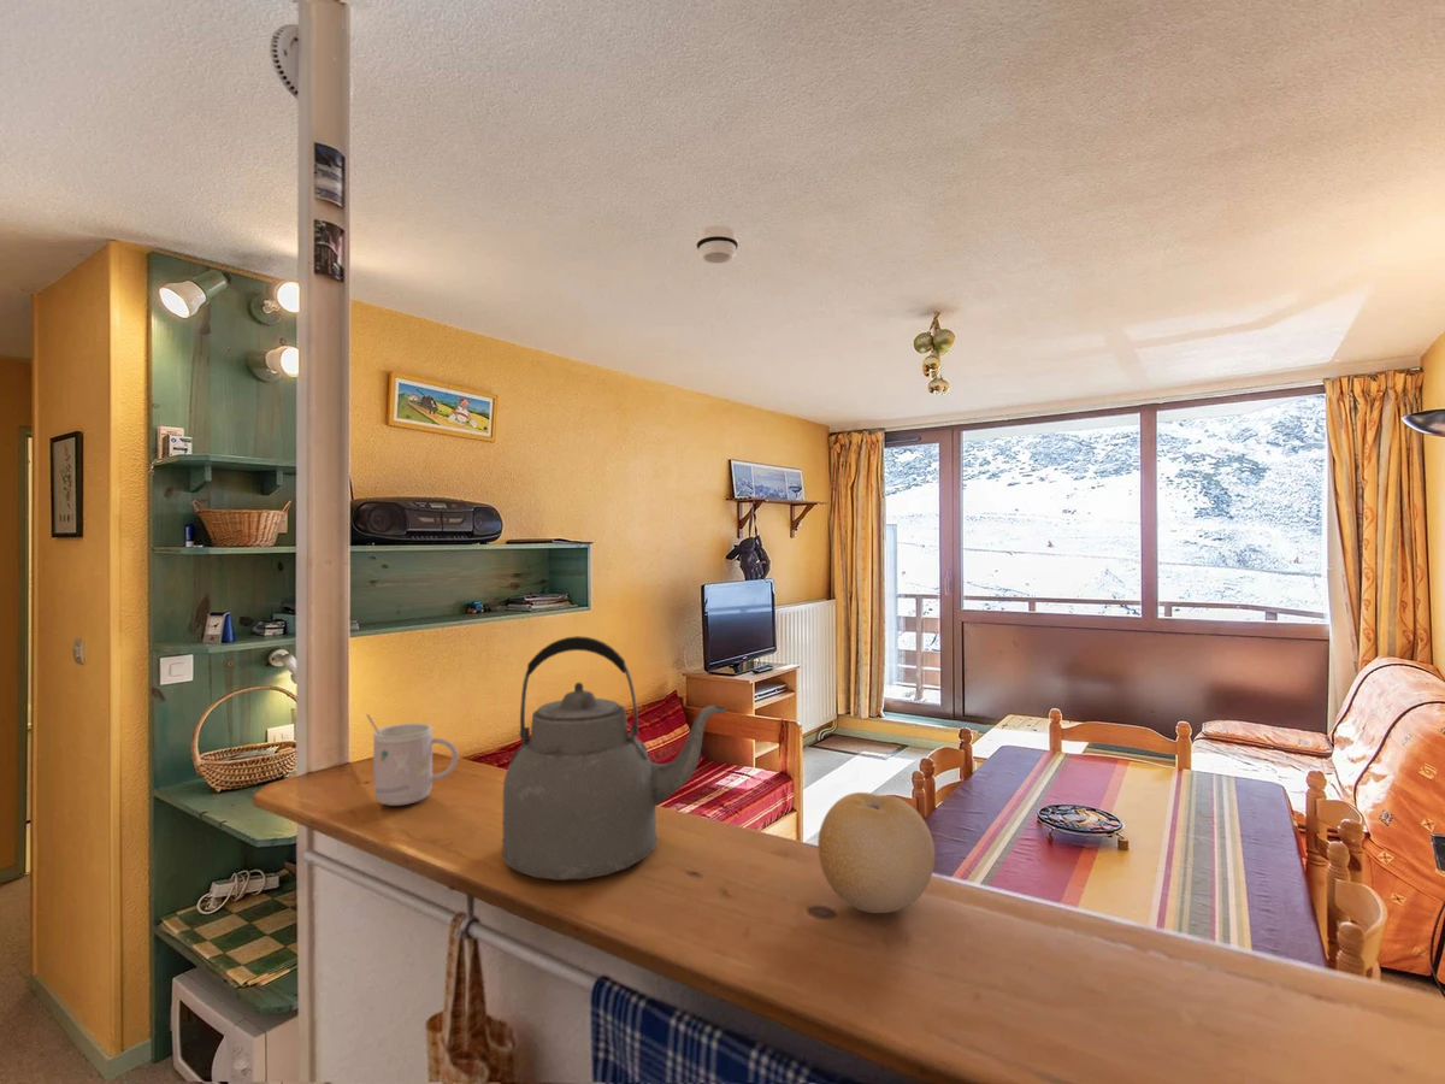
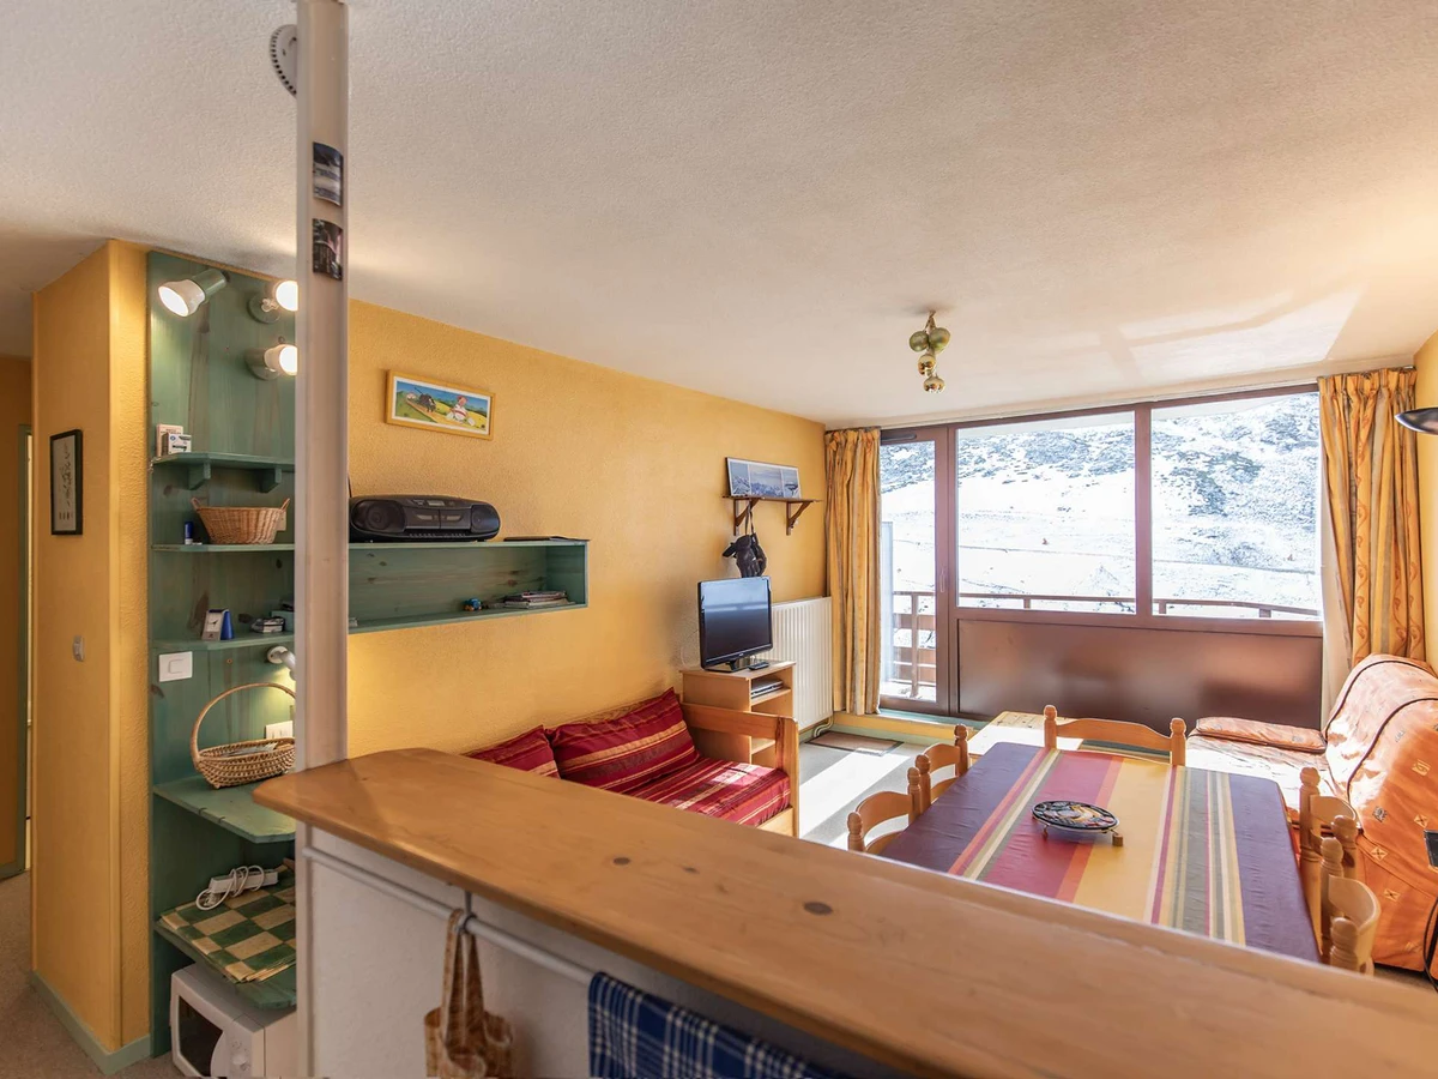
- kettle [501,635,727,882]
- fruit [816,791,936,914]
- mug [365,713,459,807]
- smoke detector [695,224,739,265]
